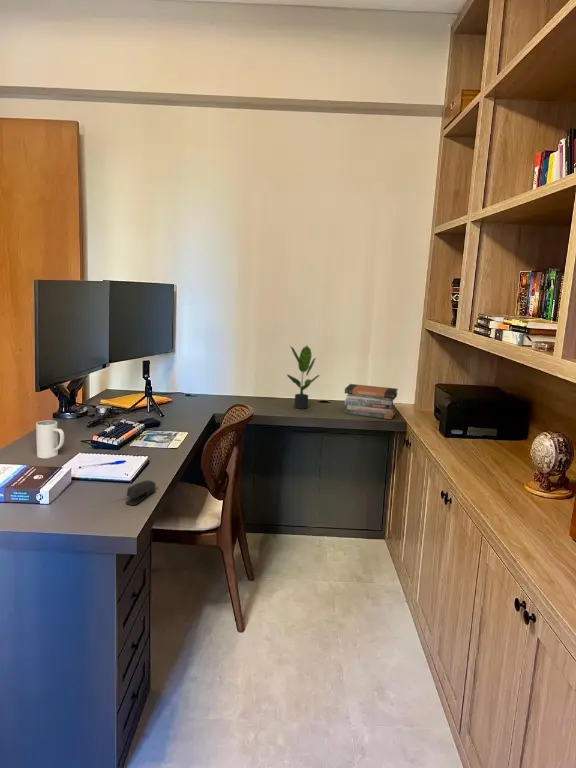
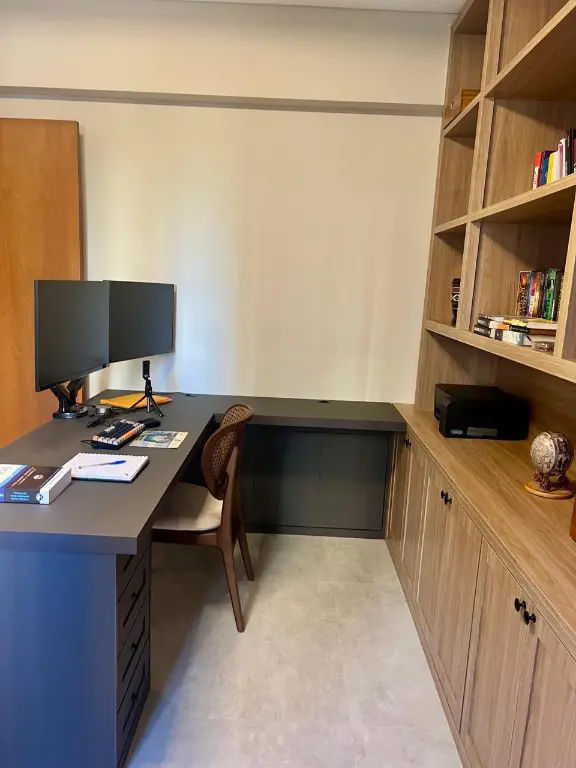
- book stack [343,383,399,420]
- mug [35,419,65,459]
- potted plant [286,345,321,410]
- stapler [125,479,156,506]
